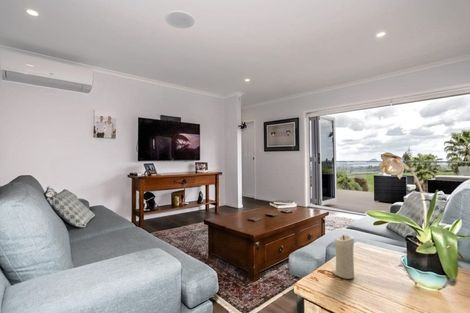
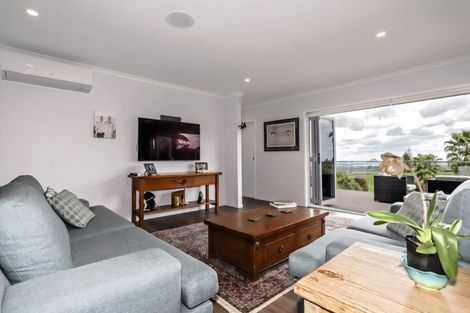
- candle [331,234,355,280]
